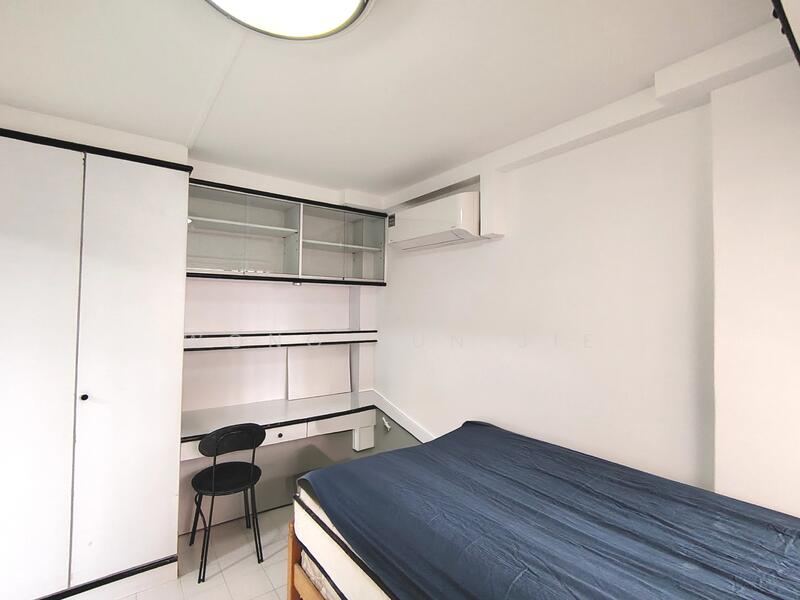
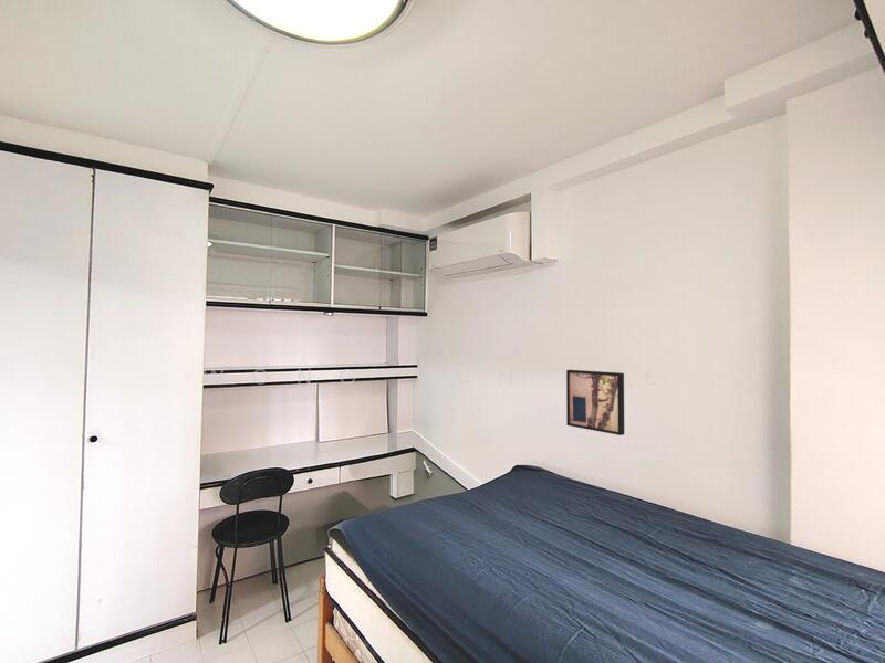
+ wall art [565,369,625,436]
